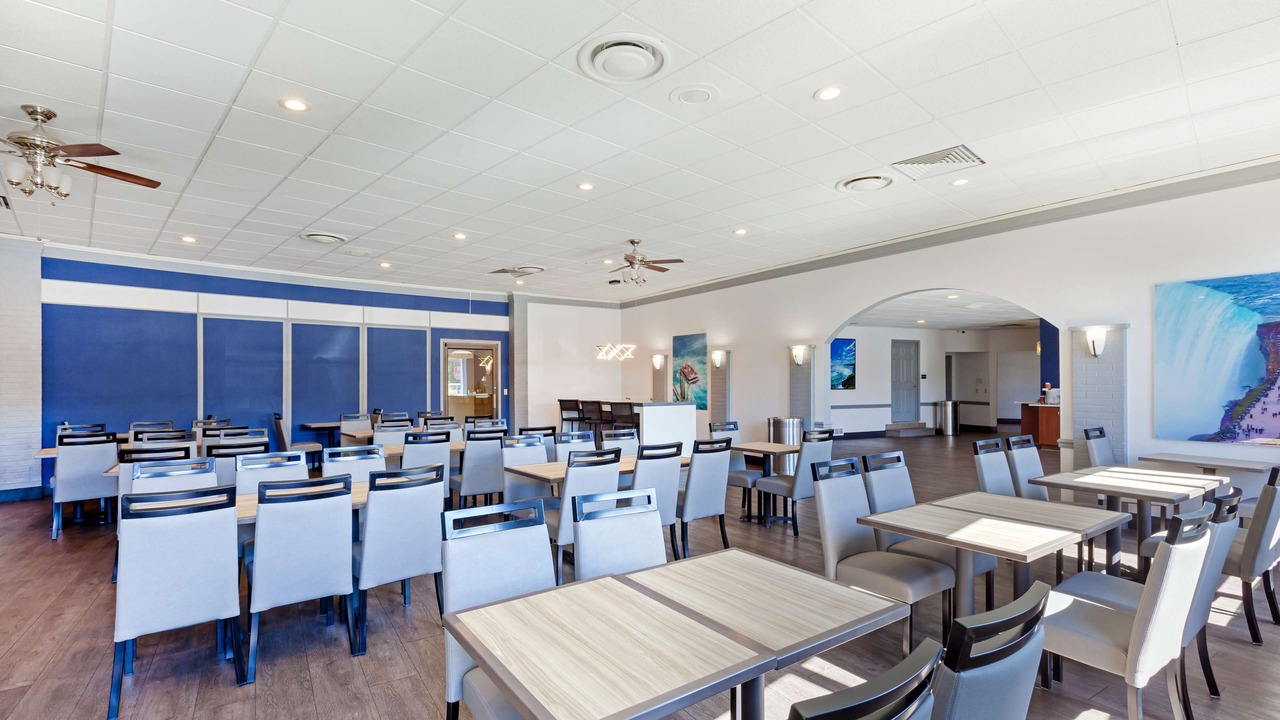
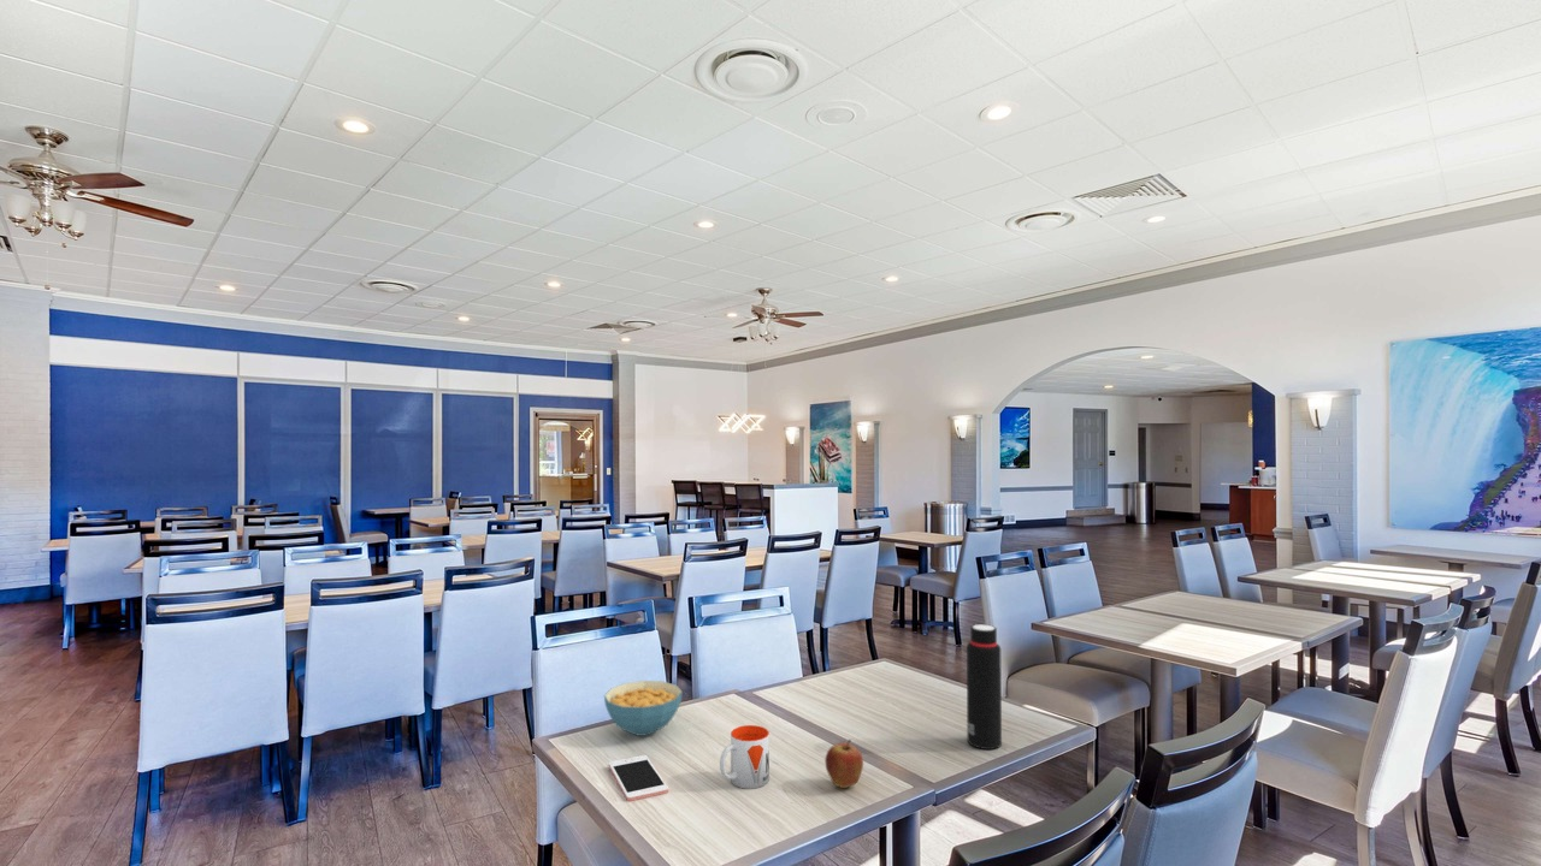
+ mug [719,724,770,790]
+ water bottle [966,623,1003,751]
+ cell phone [608,754,669,802]
+ apple [823,739,864,789]
+ cereal bowl [603,680,684,737]
